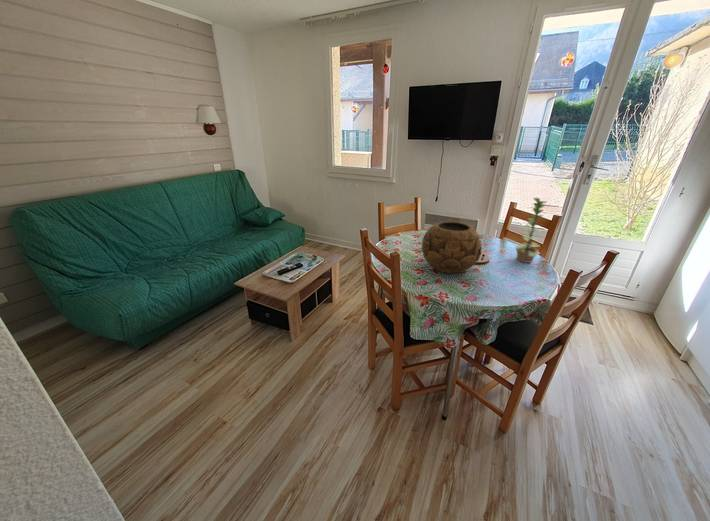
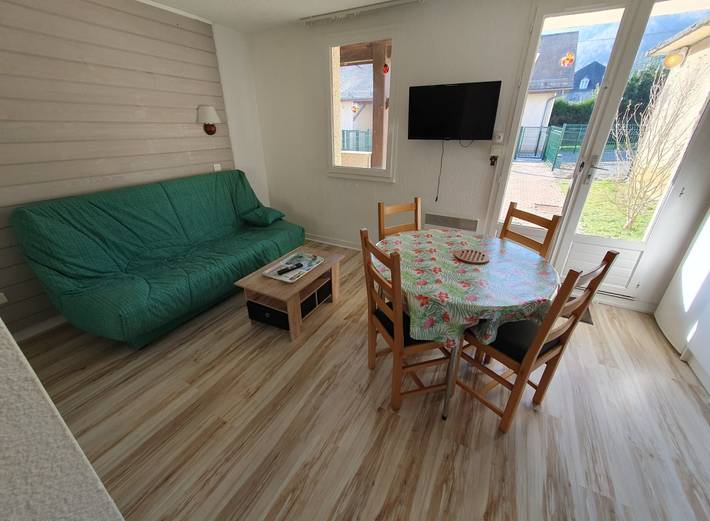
- decorative bowl [421,221,483,274]
- plant [514,197,548,264]
